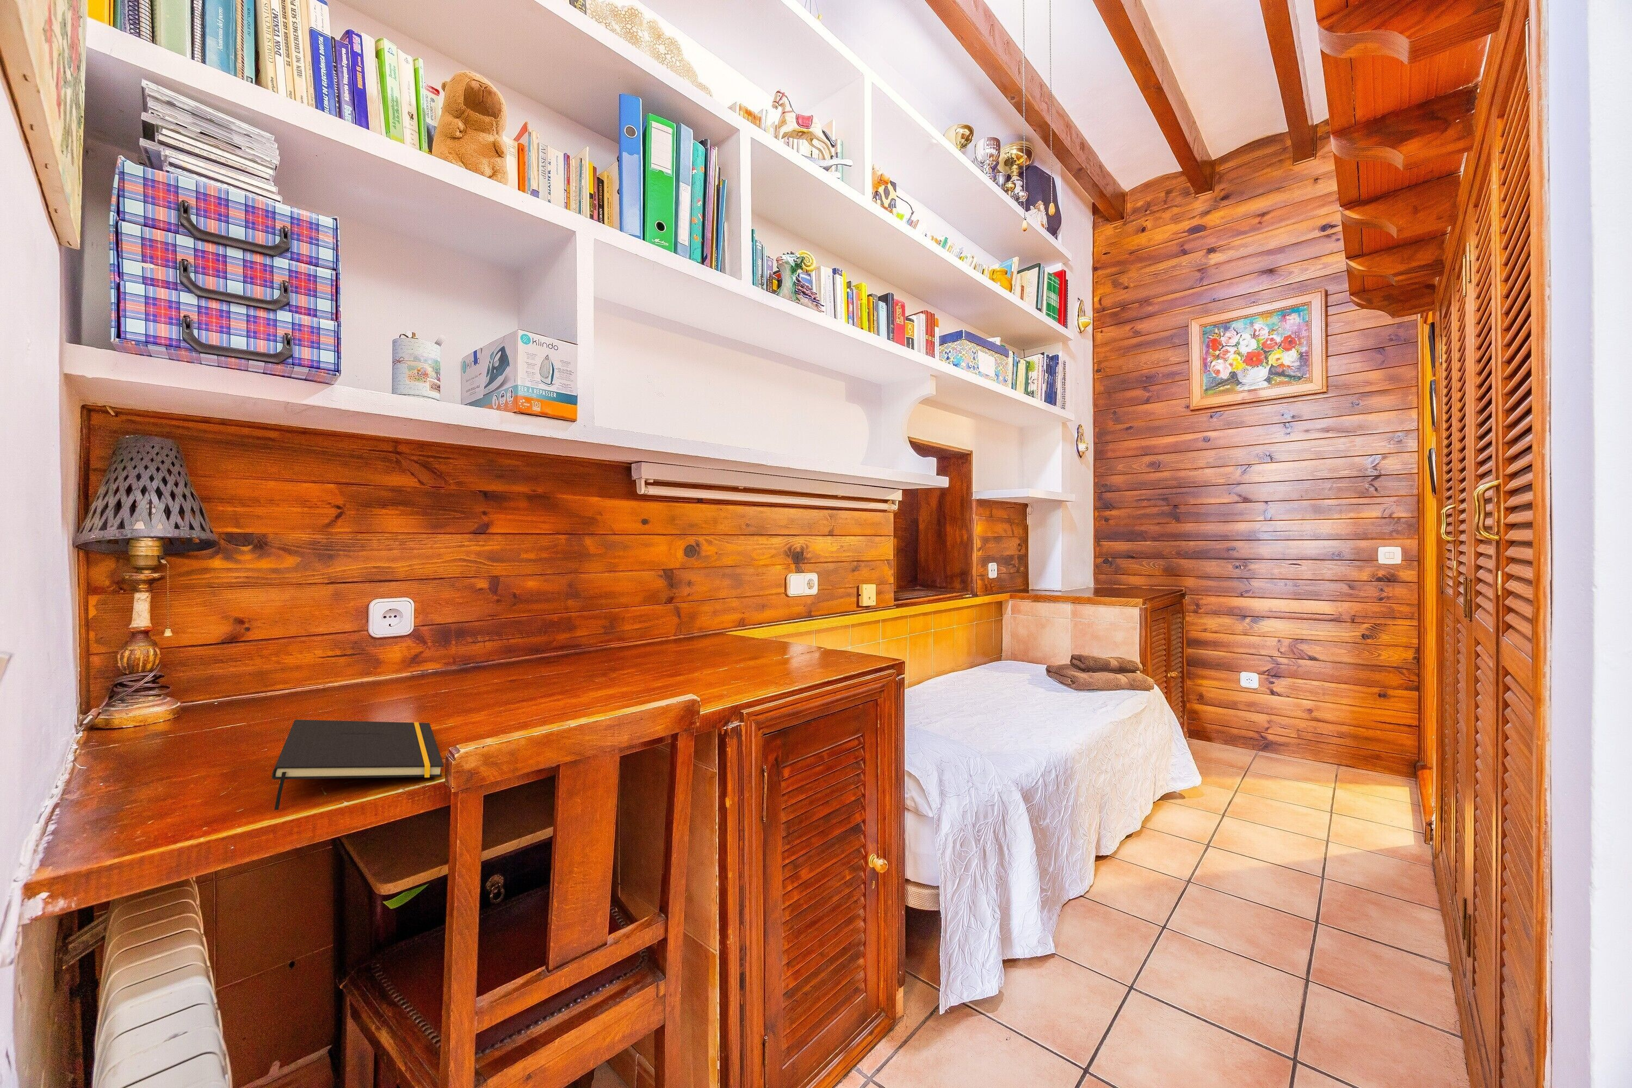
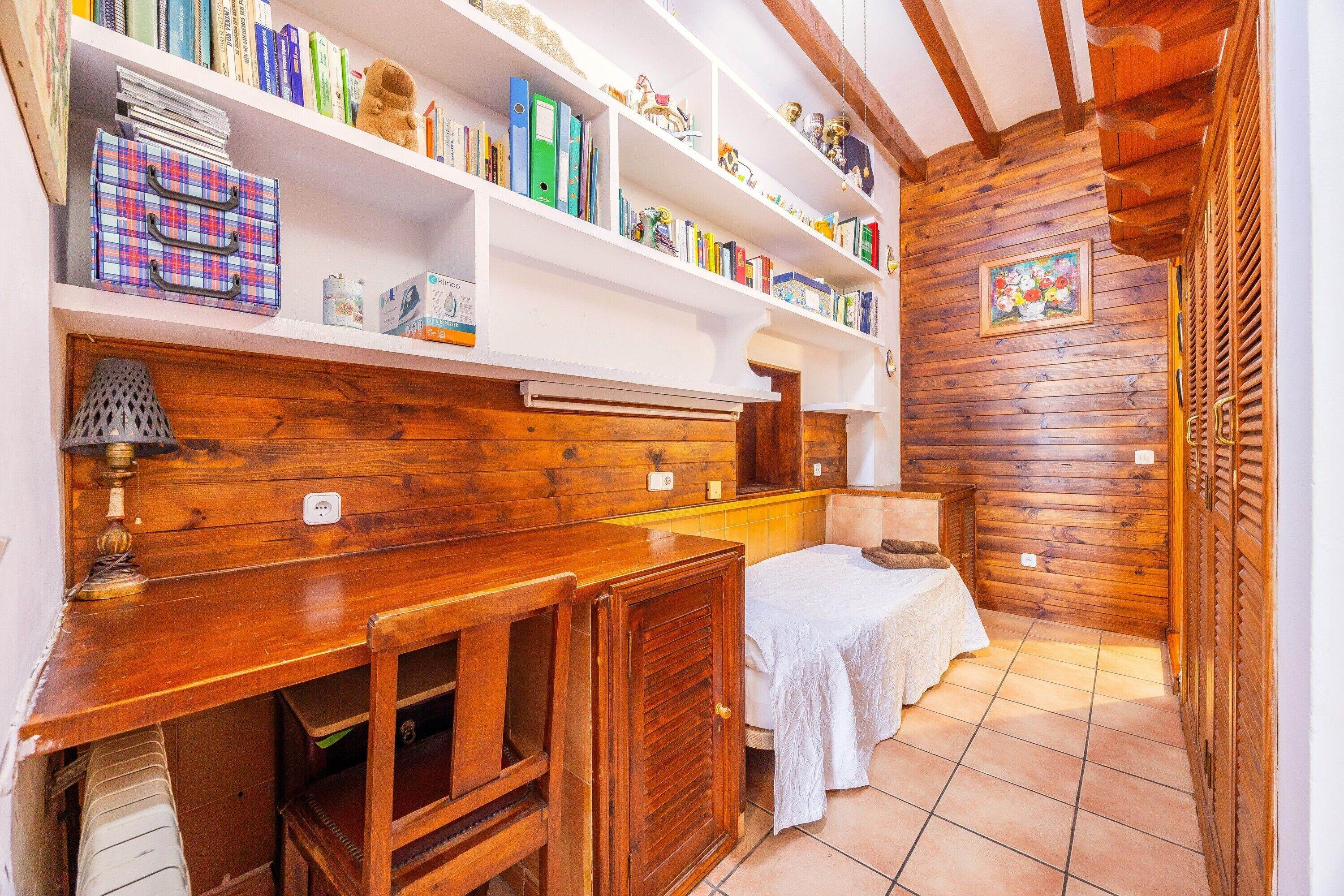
- notepad [272,719,444,811]
